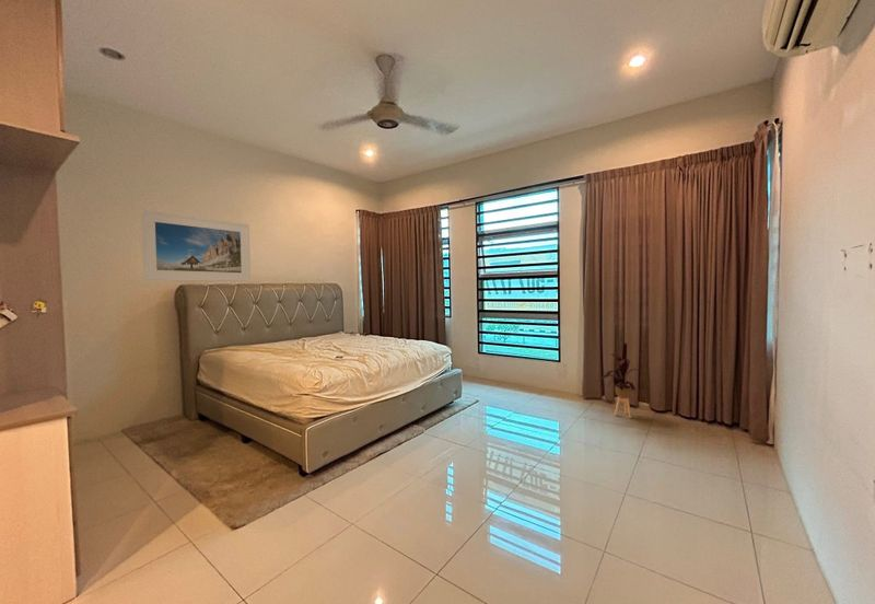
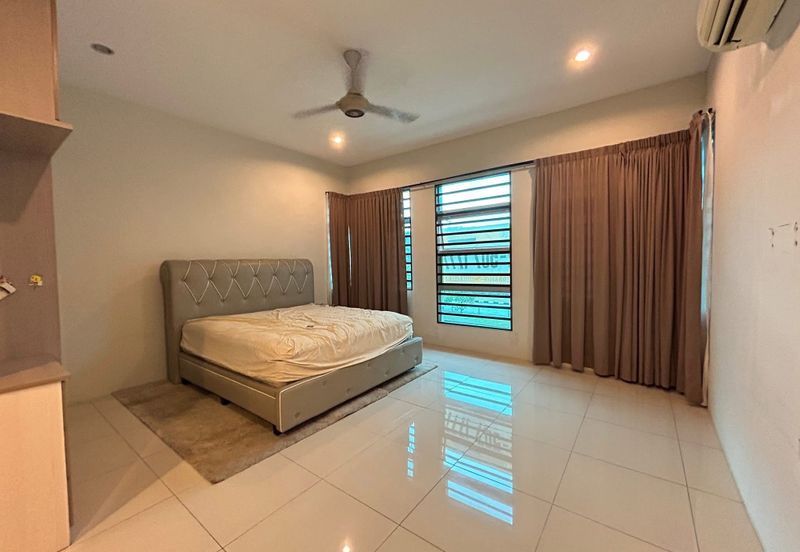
- house plant [597,341,641,419]
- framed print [140,209,252,282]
